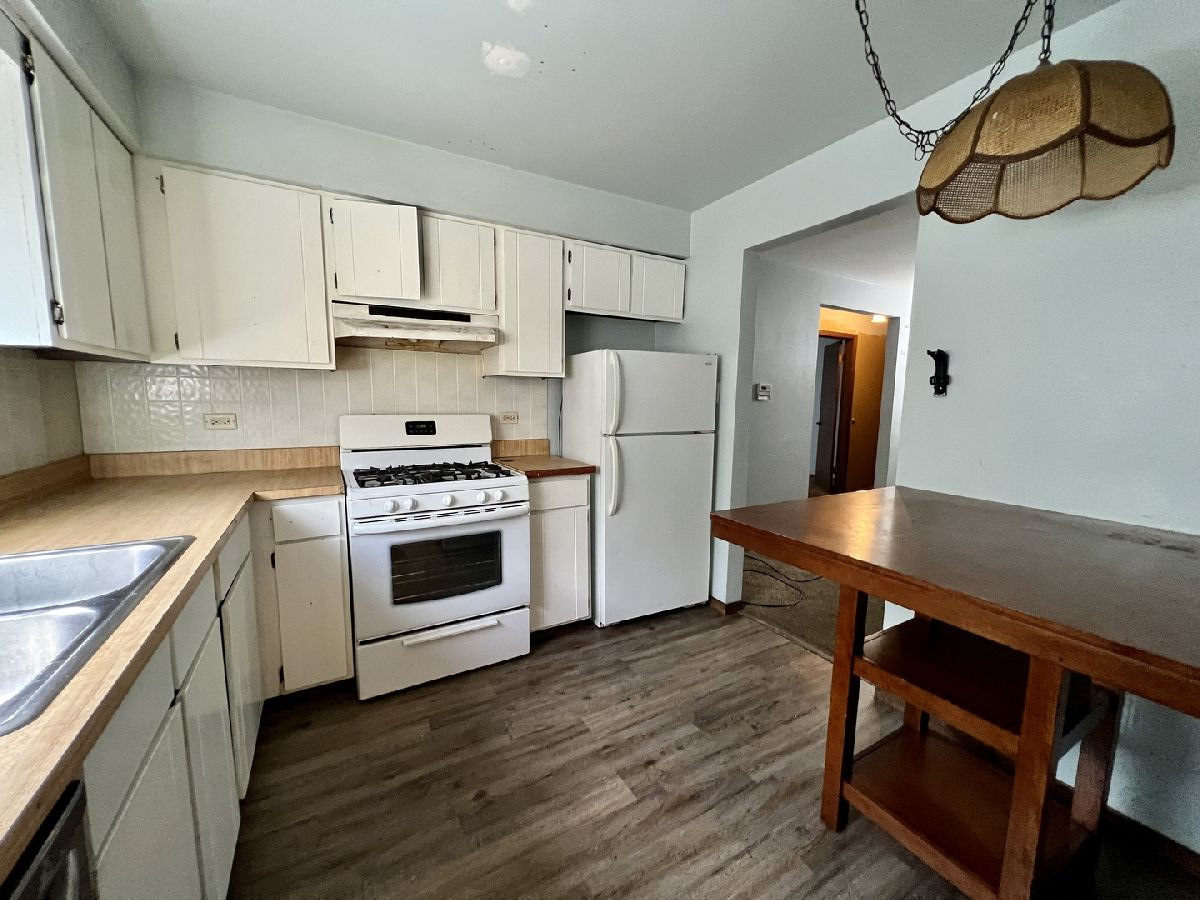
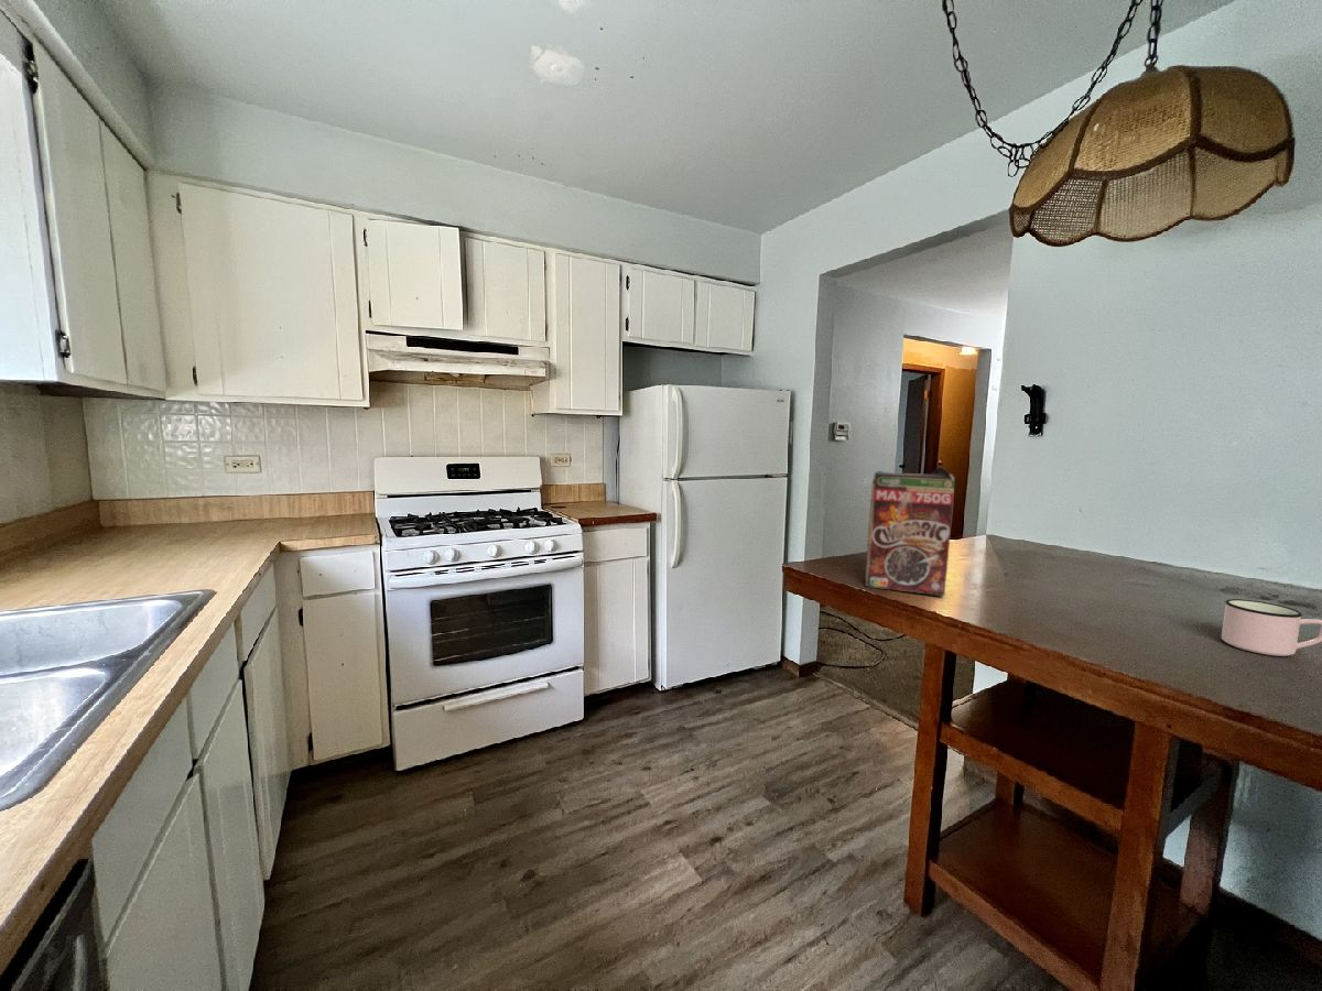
+ mug [1221,598,1322,657]
+ cereal box [864,465,956,598]
